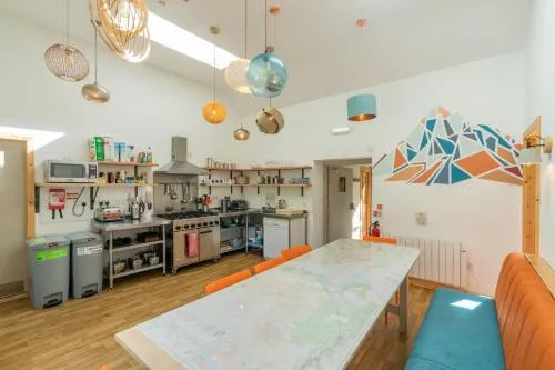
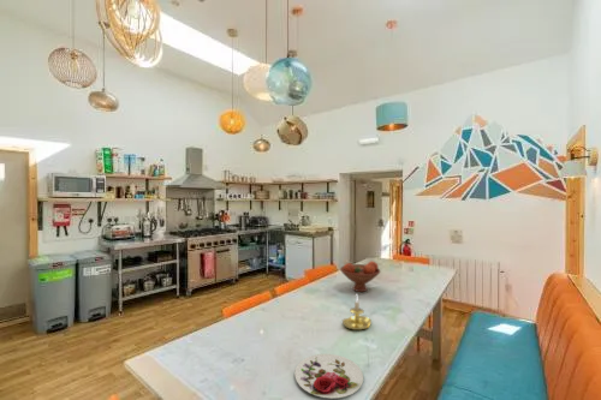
+ fruit bowl [339,259,381,293]
+ candle holder [340,294,373,332]
+ plate [293,353,364,400]
